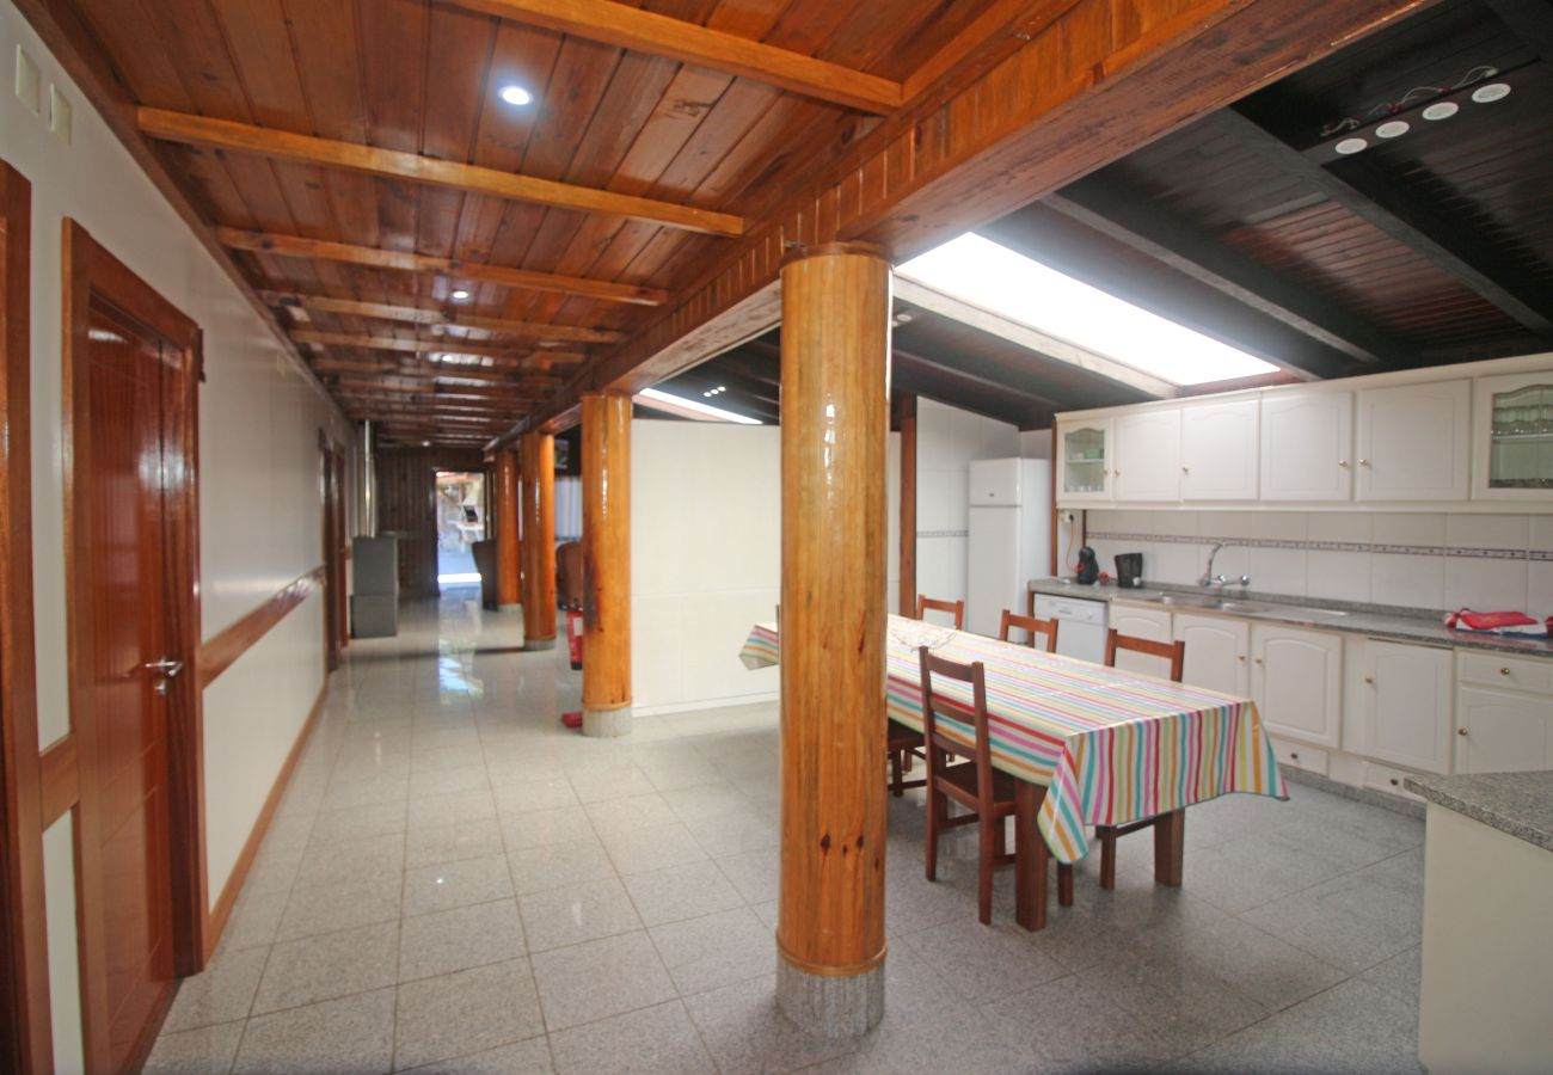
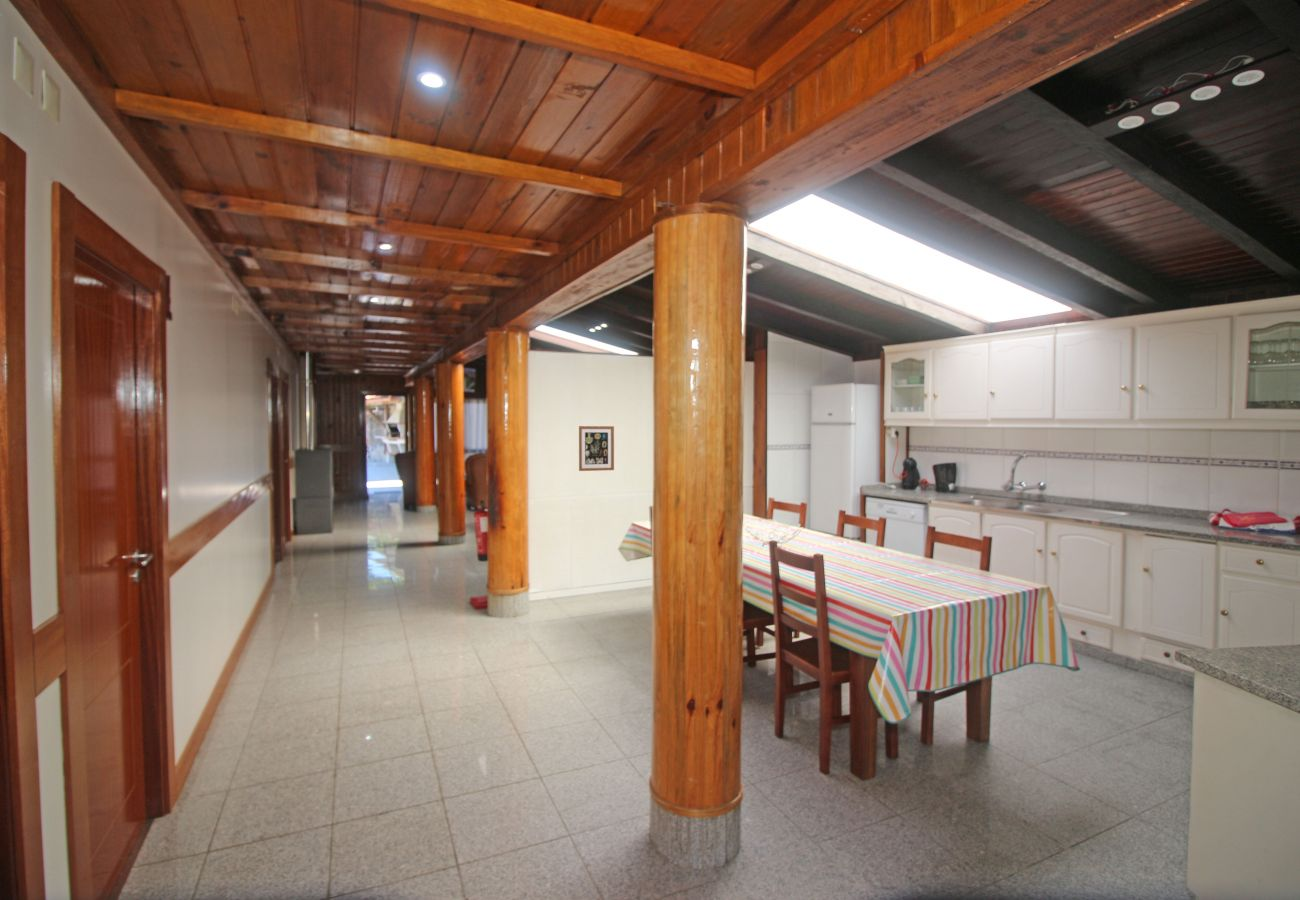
+ wall art [578,425,615,472]
